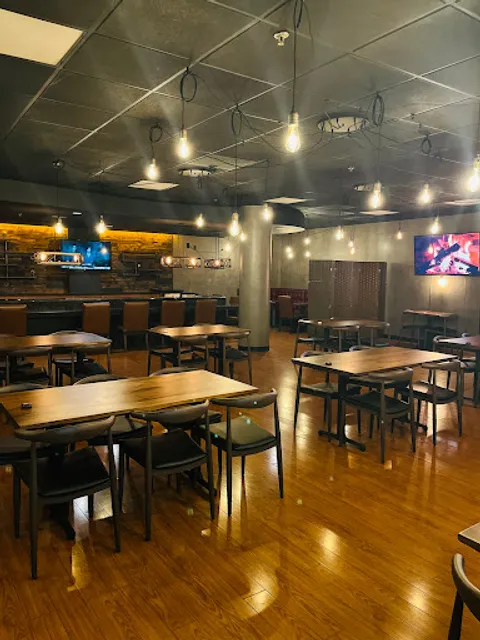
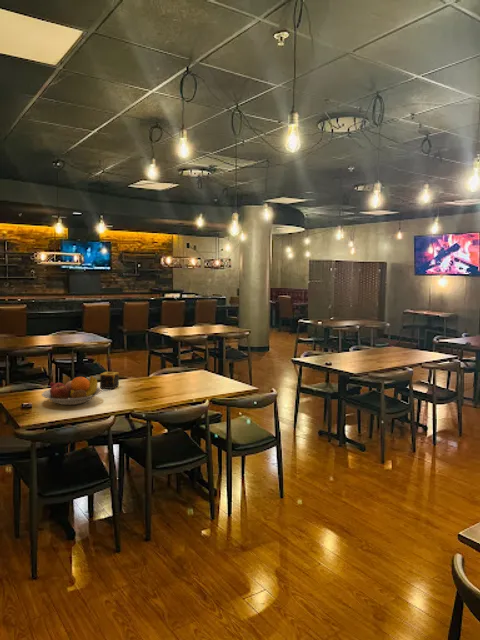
+ candle [99,371,120,390]
+ fruit bowl [41,375,103,406]
